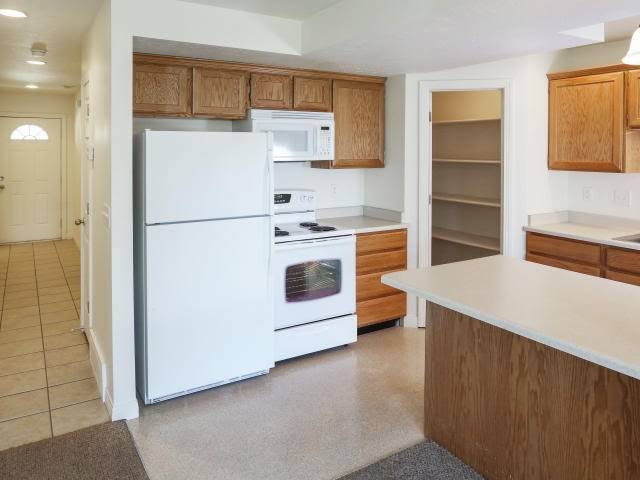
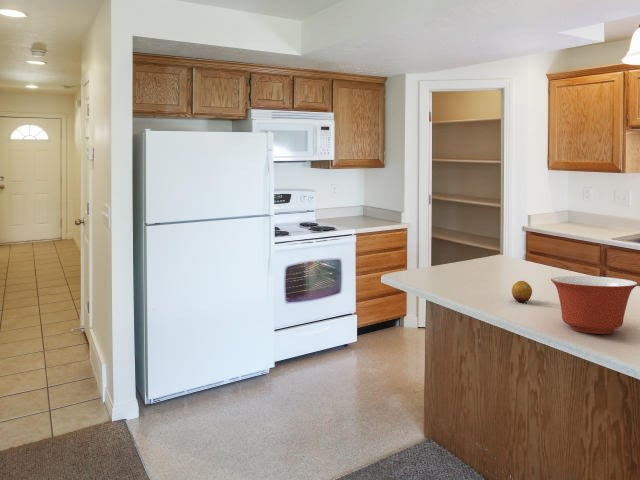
+ mixing bowl [550,275,639,335]
+ fruit [511,280,533,303]
